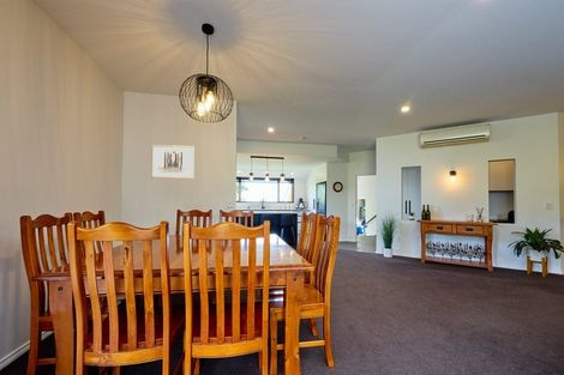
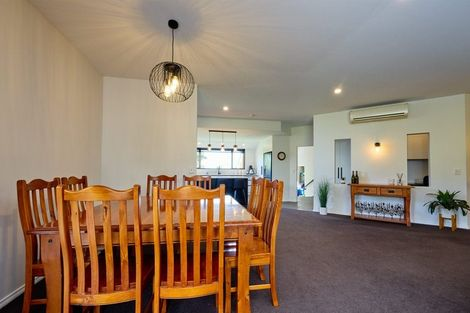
- wall art [150,144,196,180]
